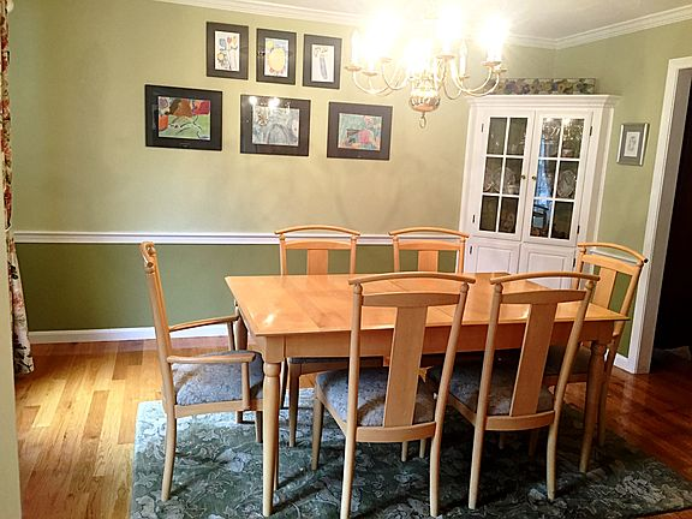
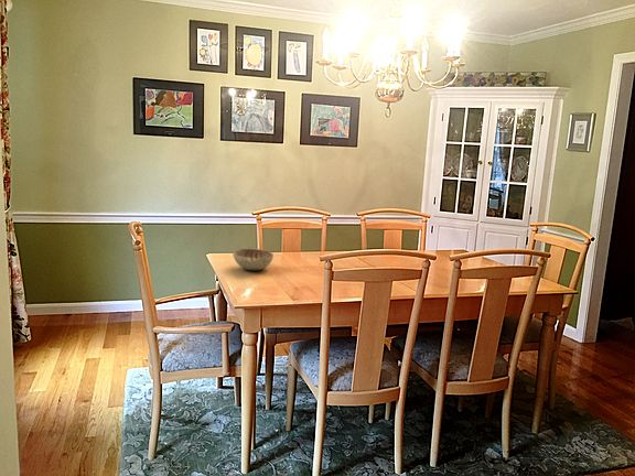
+ decorative bowl [232,247,275,271]
